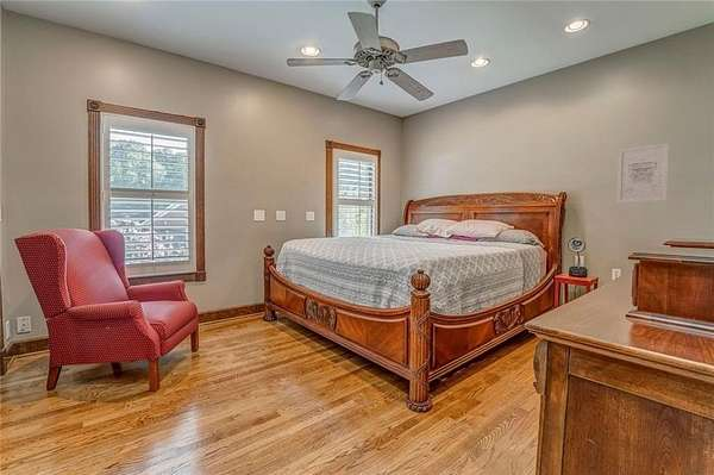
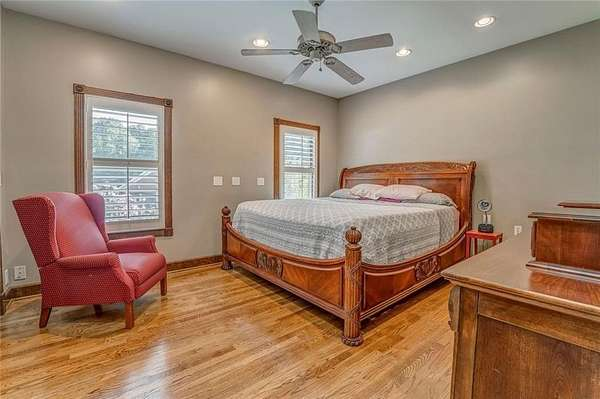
- wall art [615,142,671,204]
